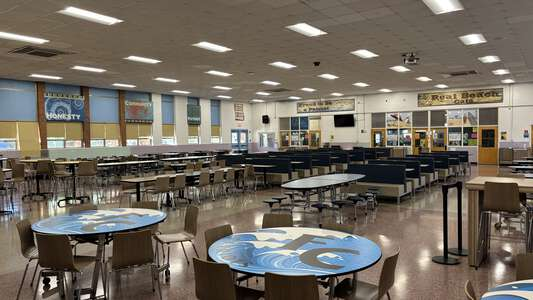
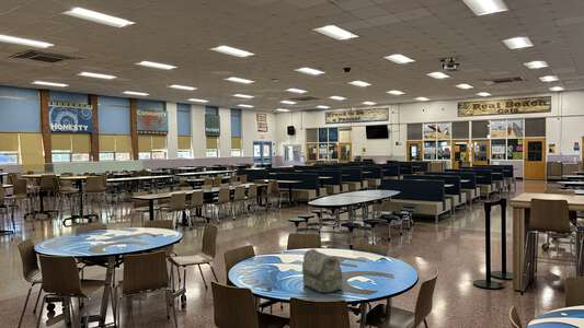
+ lunch bag [301,248,344,294]
